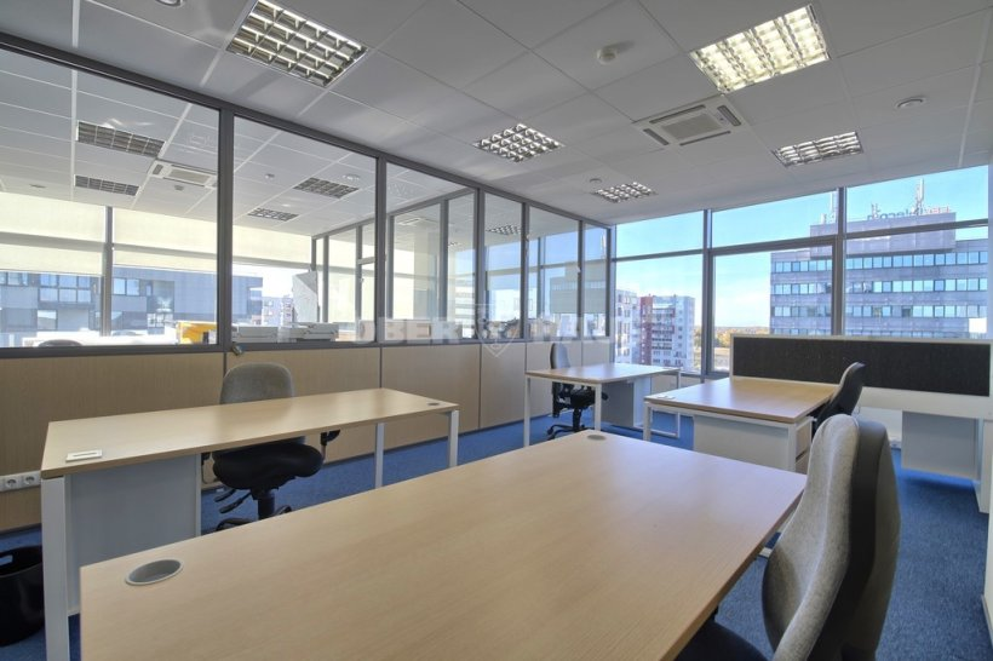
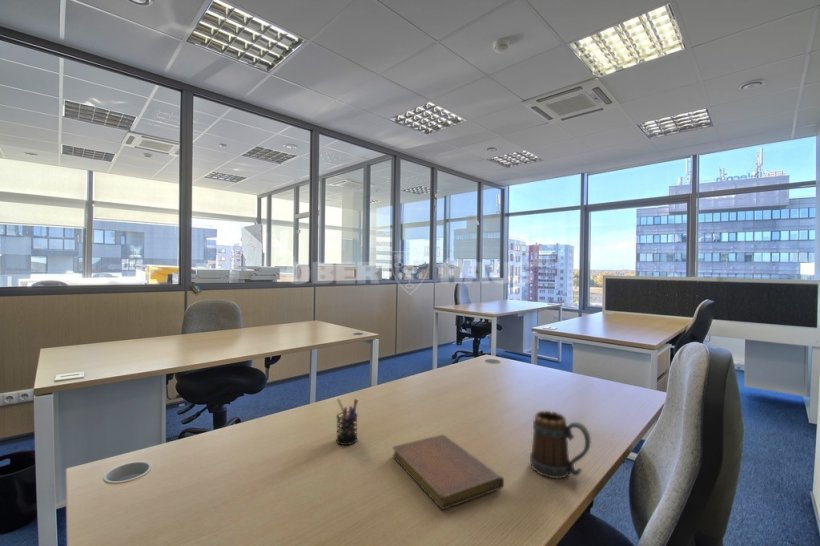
+ notebook [391,434,505,510]
+ mug [529,410,592,479]
+ pen holder [335,398,359,446]
